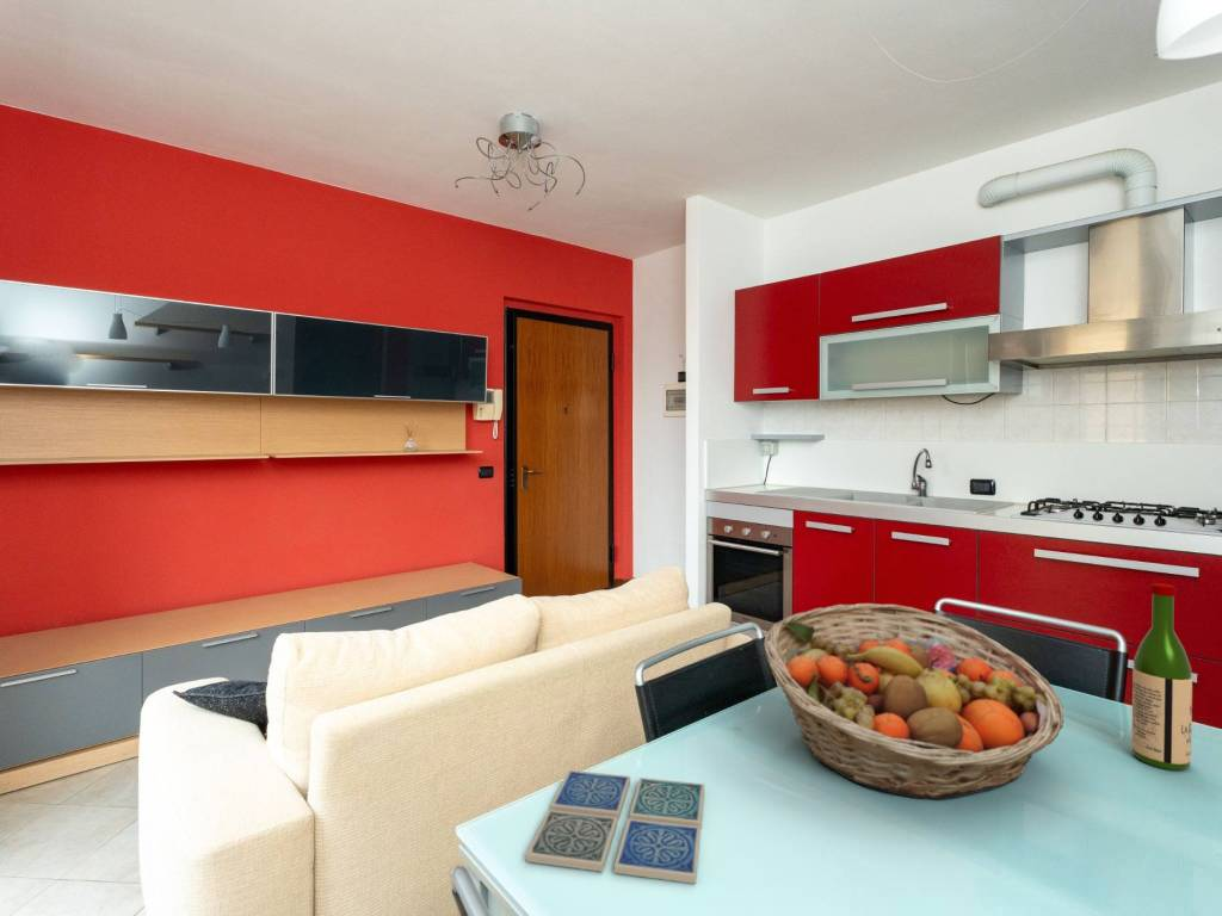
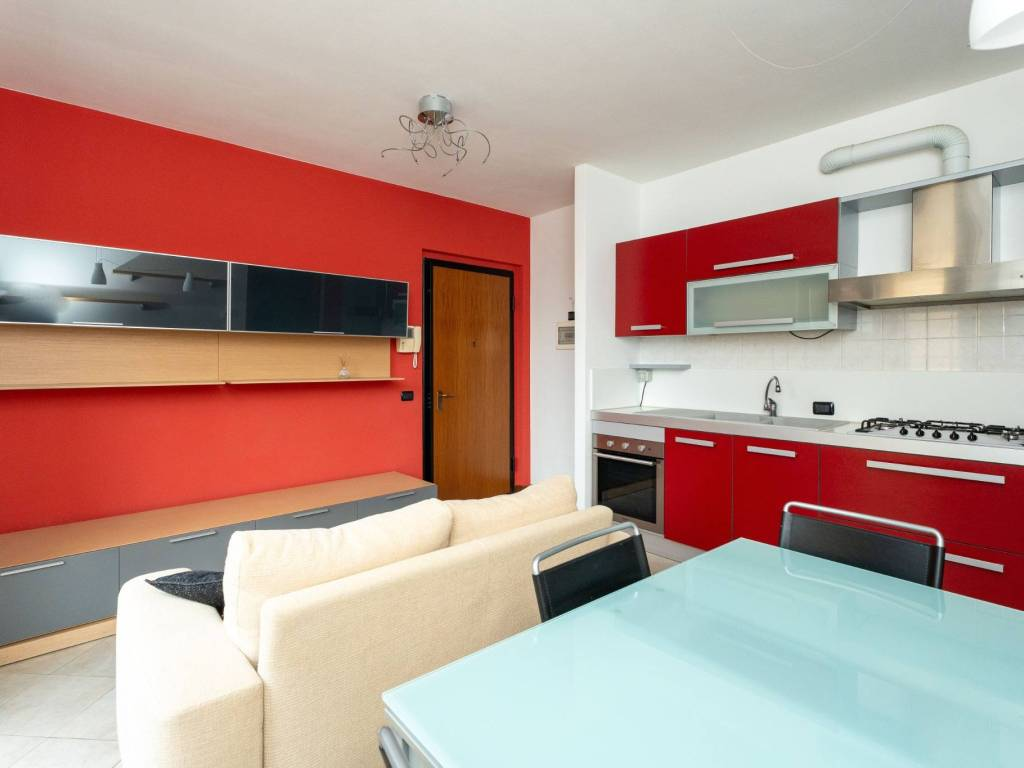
- drink coaster [525,769,705,885]
- wine bottle [1130,582,1193,772]
- fruit basket [763,602,1064,800]
